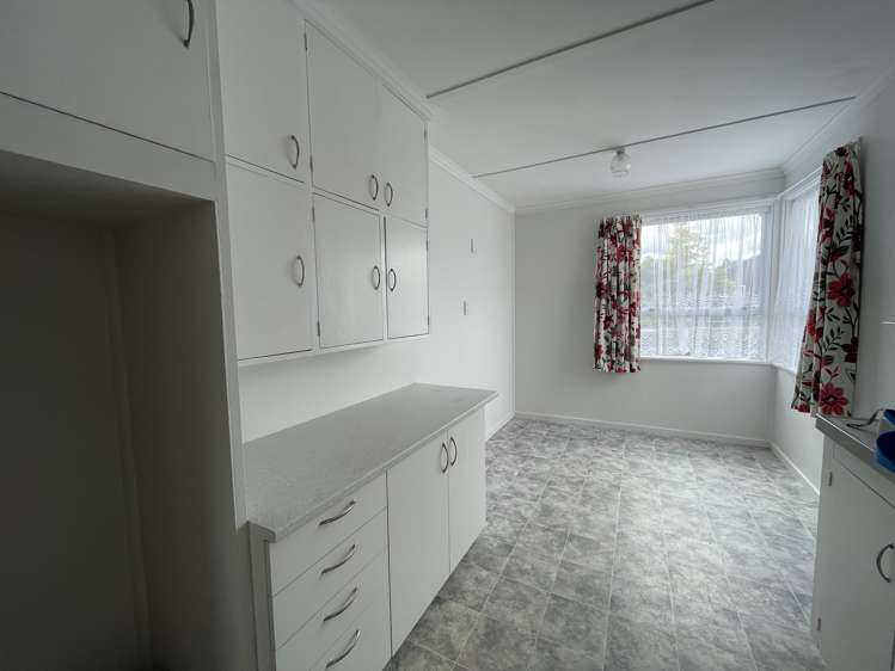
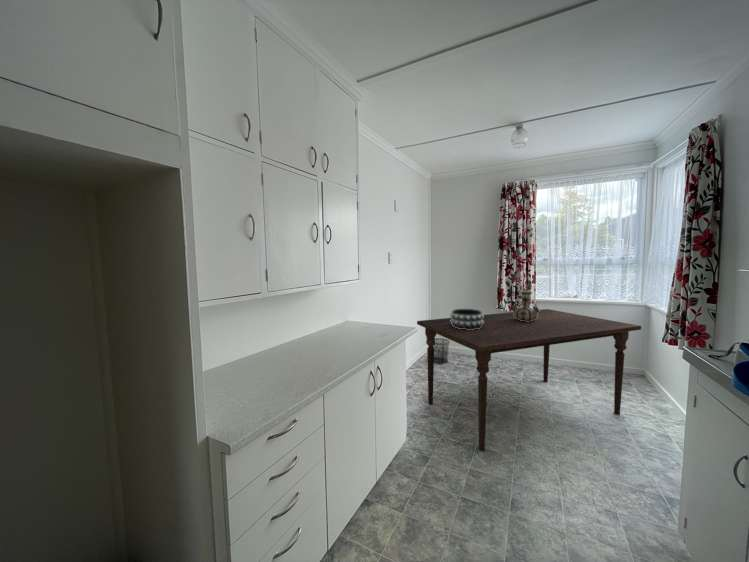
+ dining table [416,308,642,452]
+ waste bin [433,337,451,365]
+ decorative bowl [449,308,484,330]
+ decorative vase [511,290,541,322]
